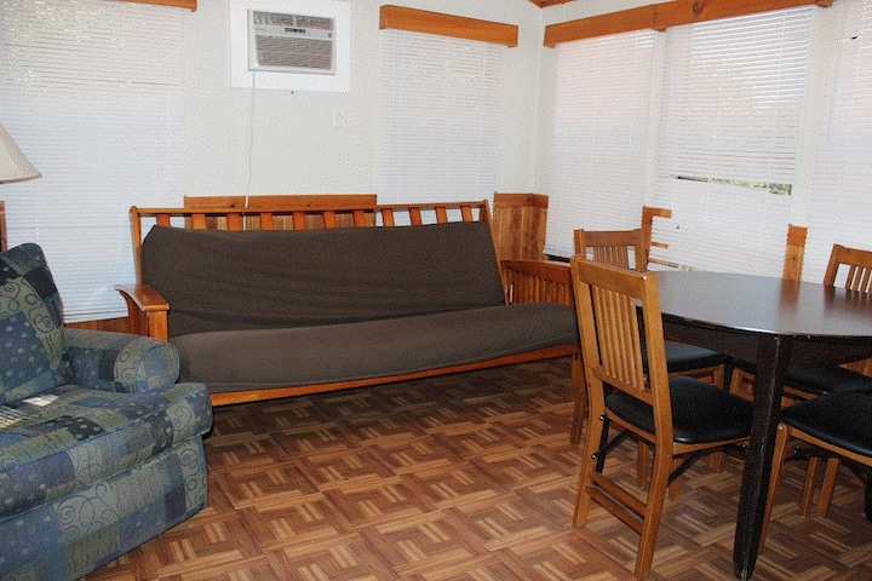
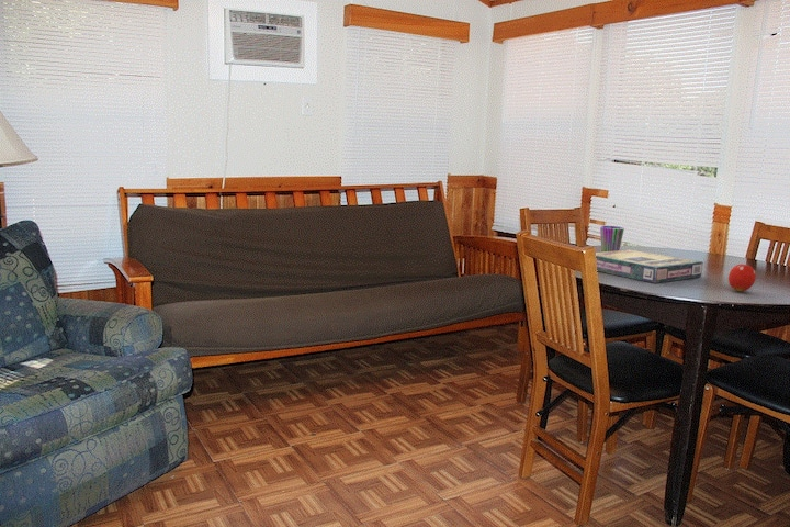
+ video game box [595,248,703,284]
+ cup [599,225,625,251]
+ fruit [727,259,757,292]
